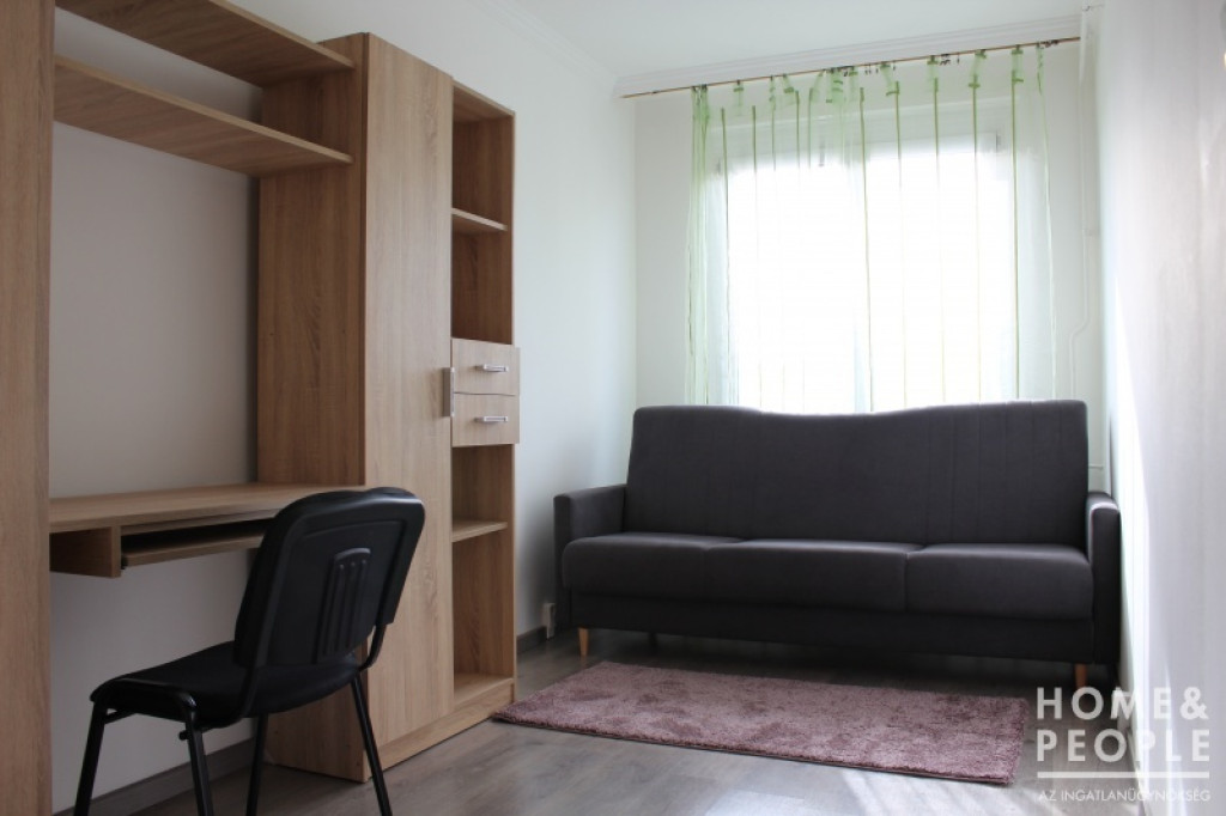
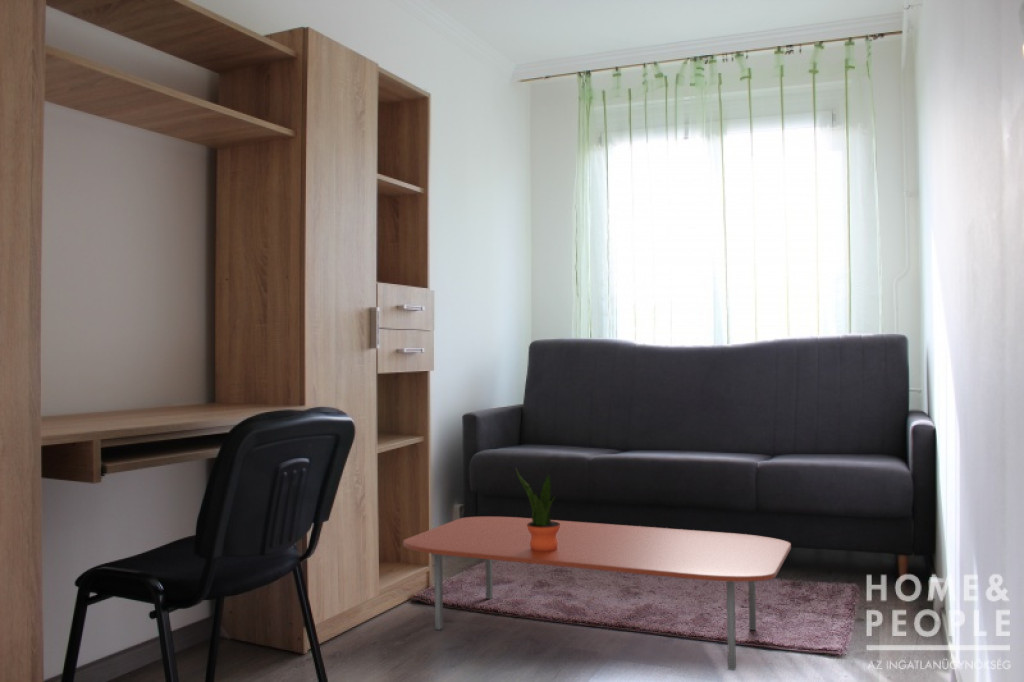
+ potted plant [515,468,560,552]
+ coffee table [402,516,792,671]
